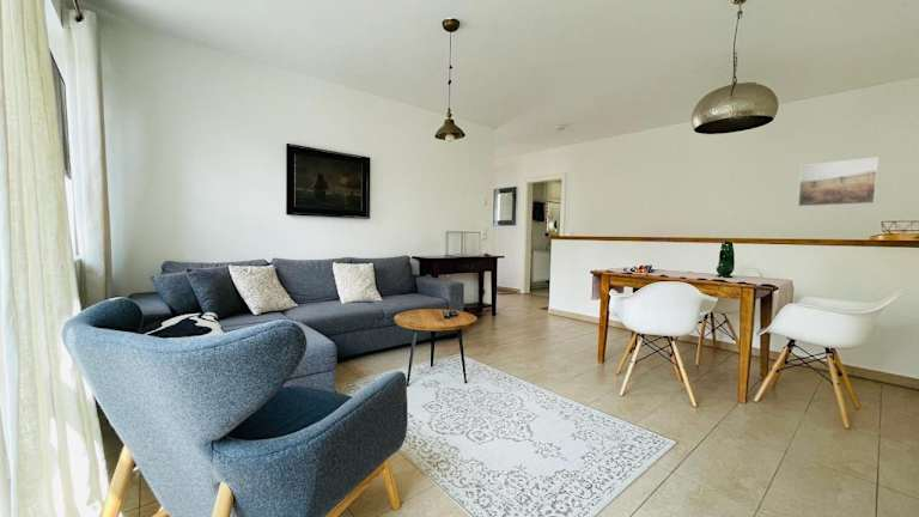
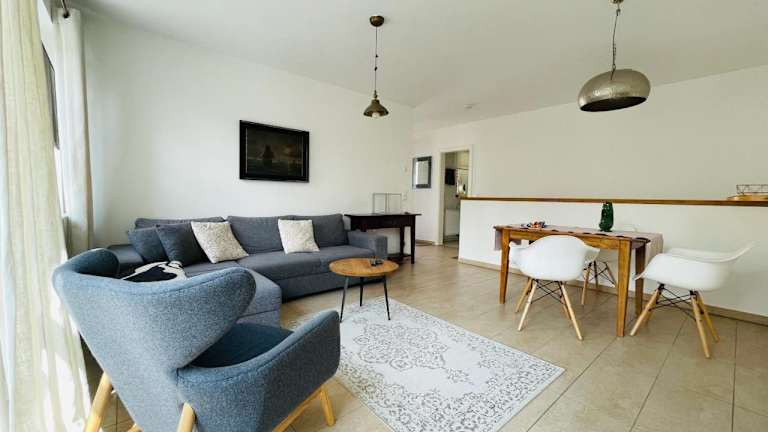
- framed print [797,156,880,207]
